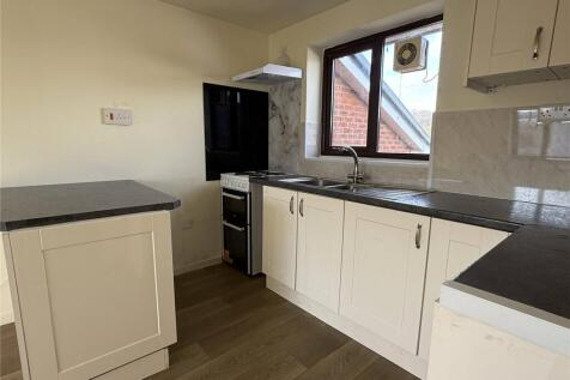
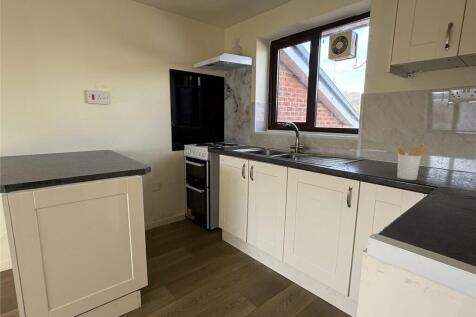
+ utensil holder [395,142,430,181]
